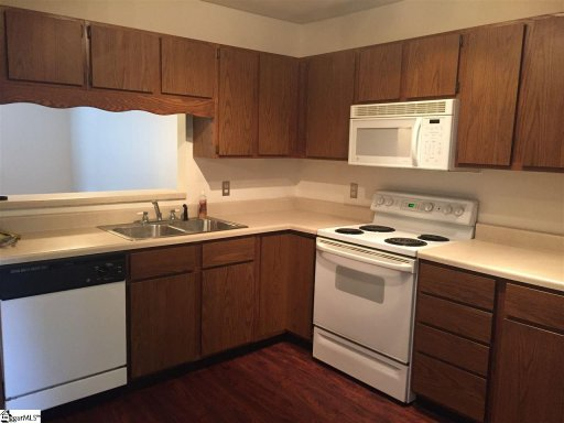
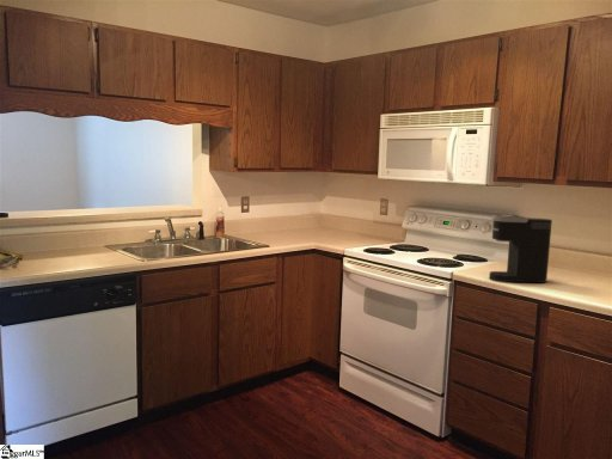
+ coffee maker [488,214,553,284]
